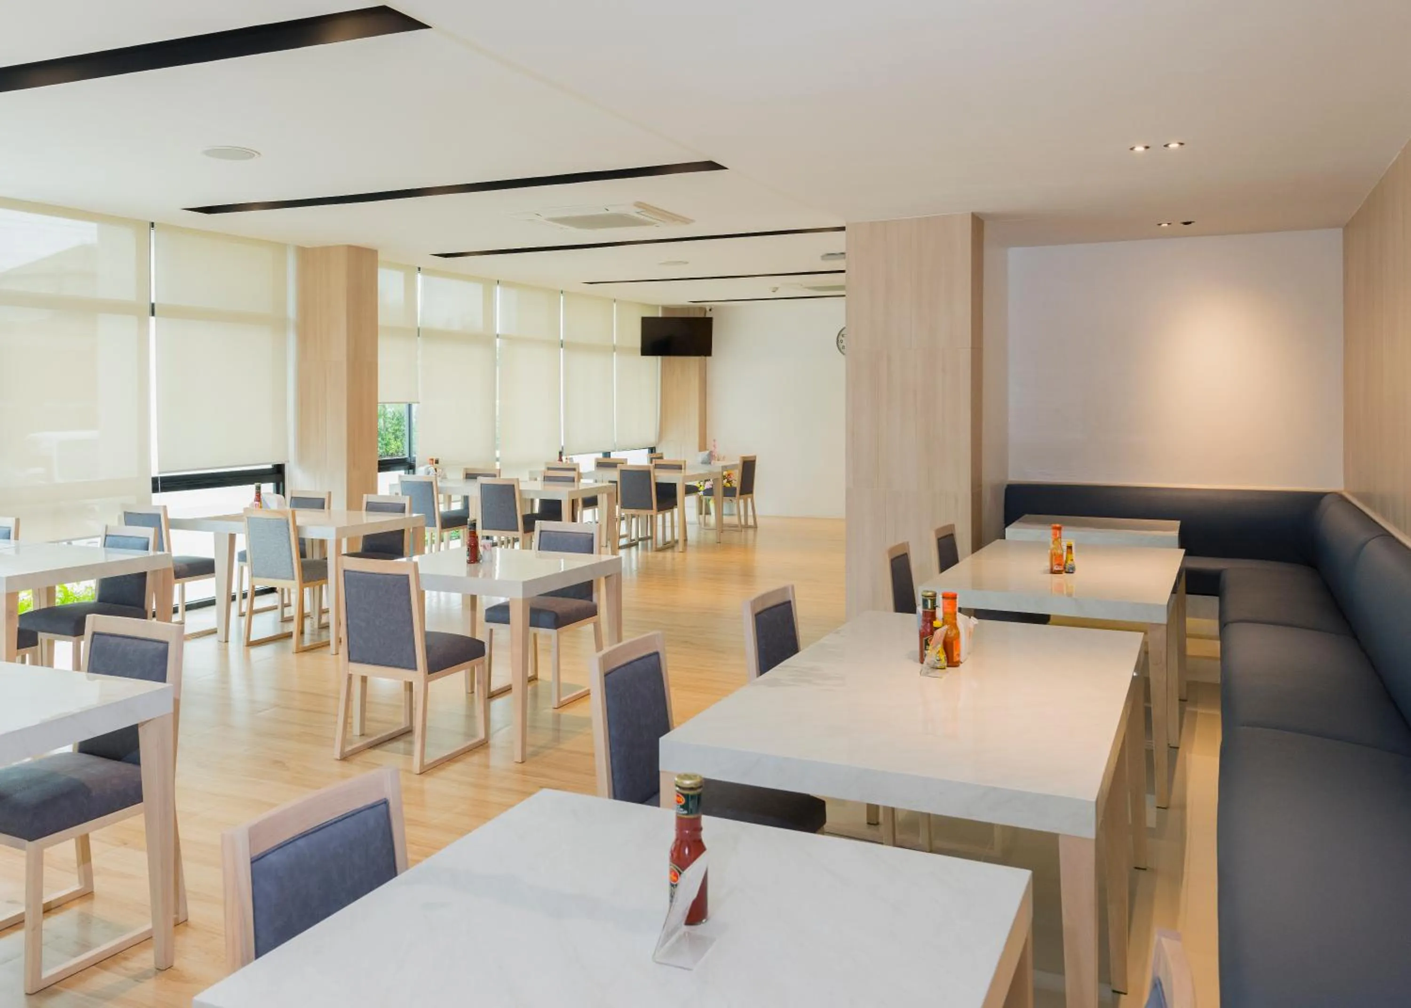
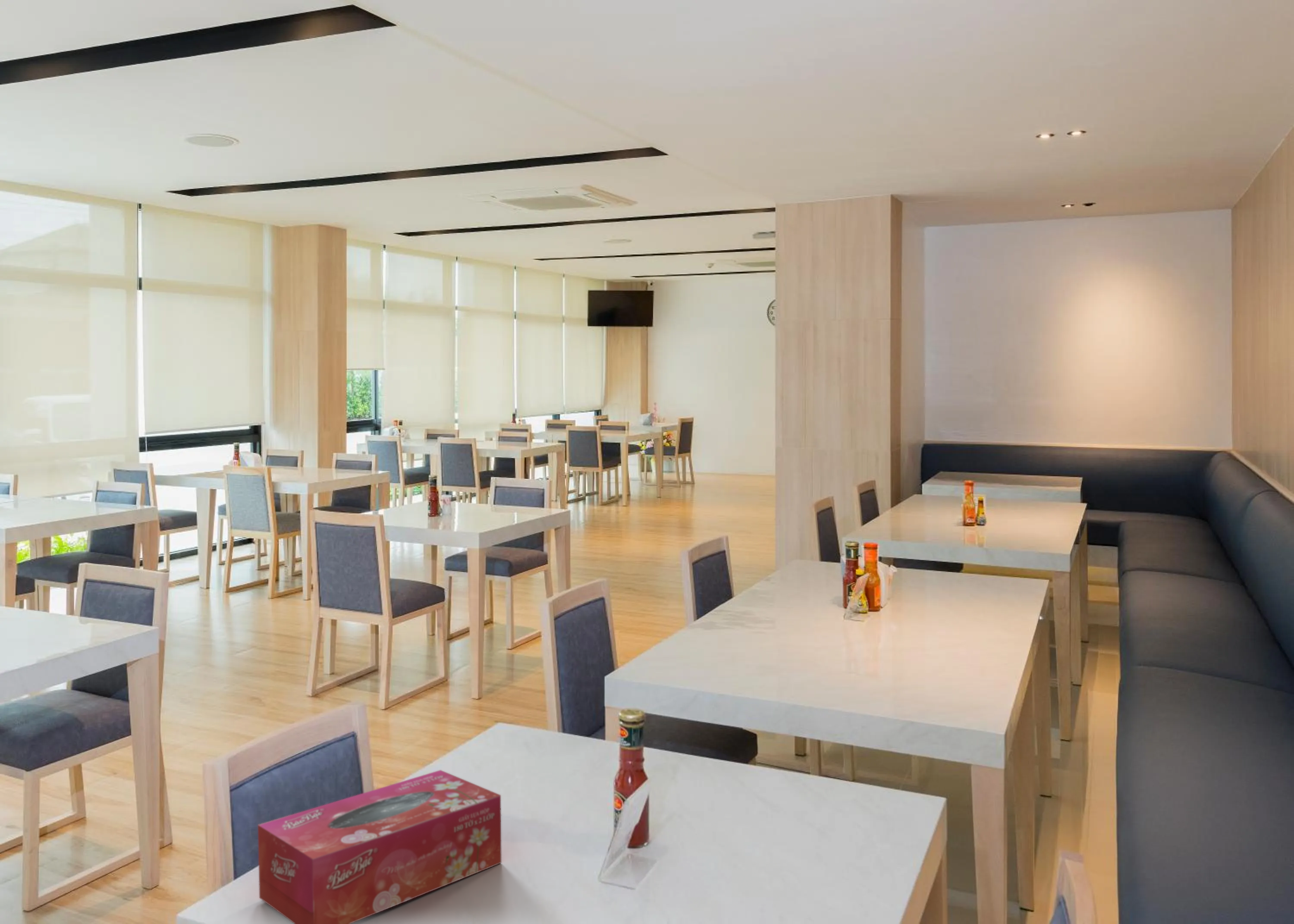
+ tissue box [258,770,502,924]
